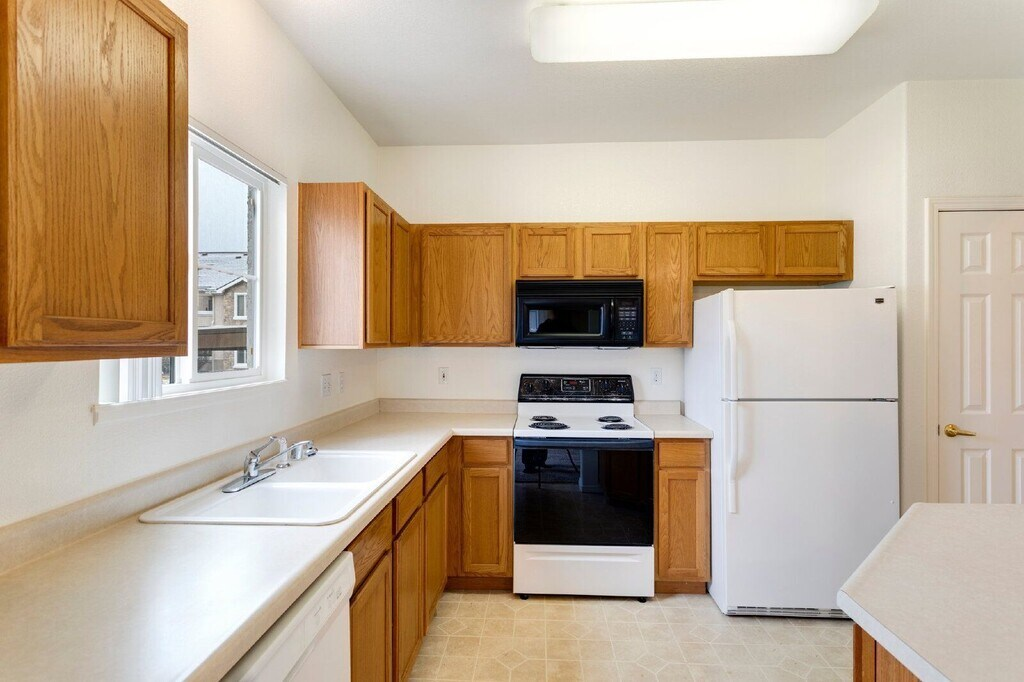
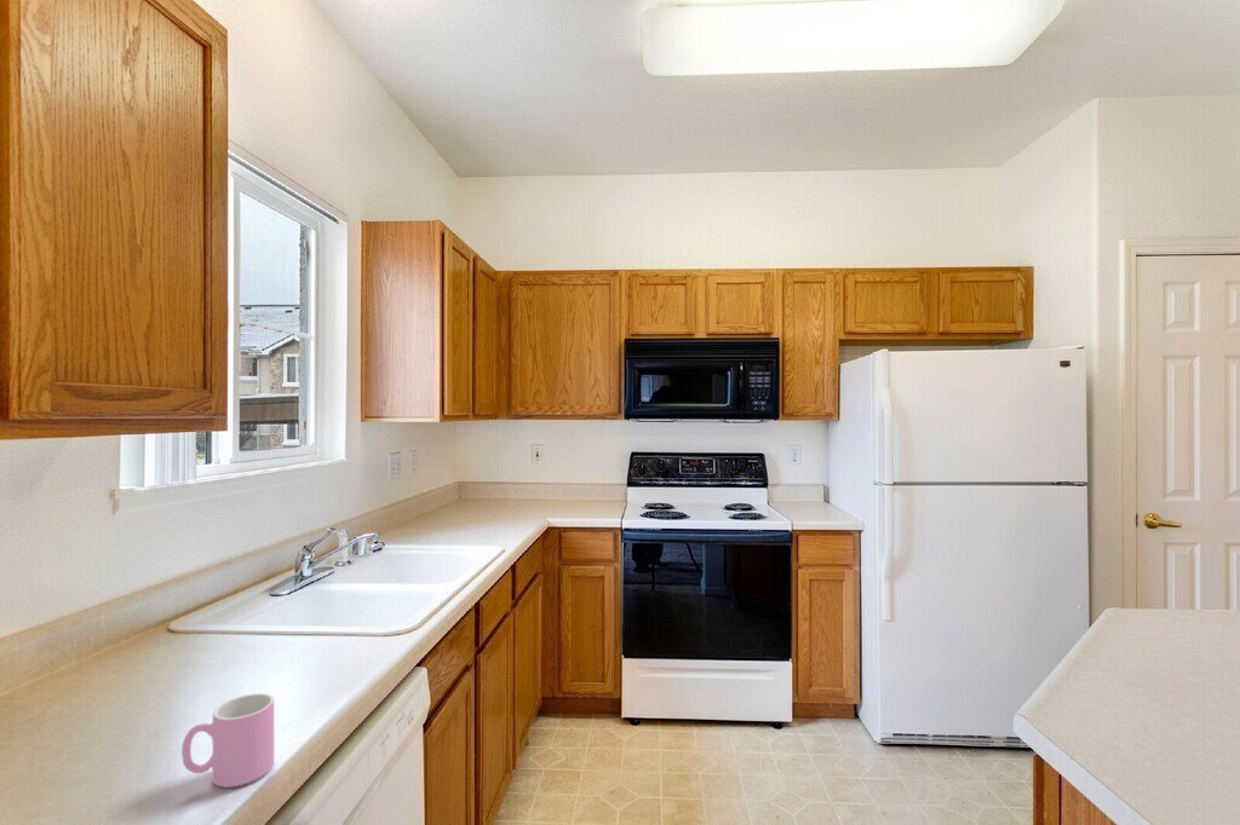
+ cup [180,692,275,789]
